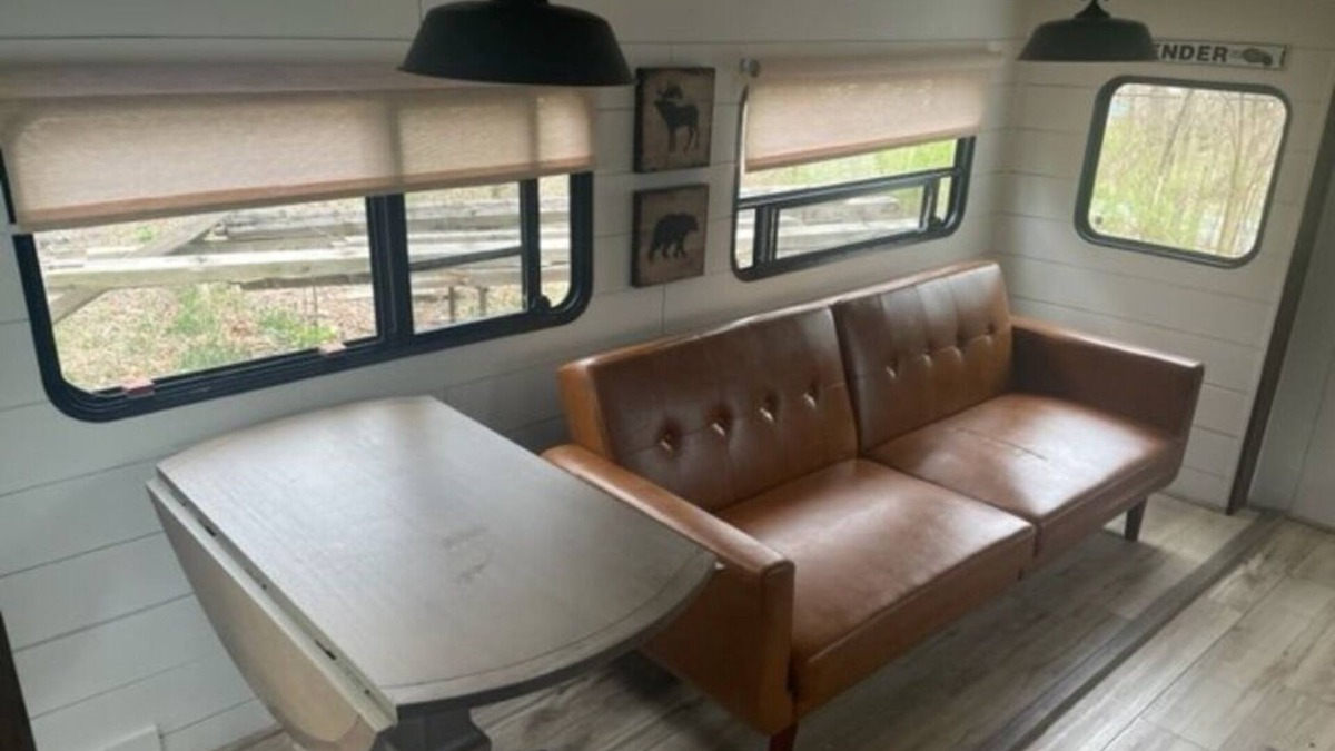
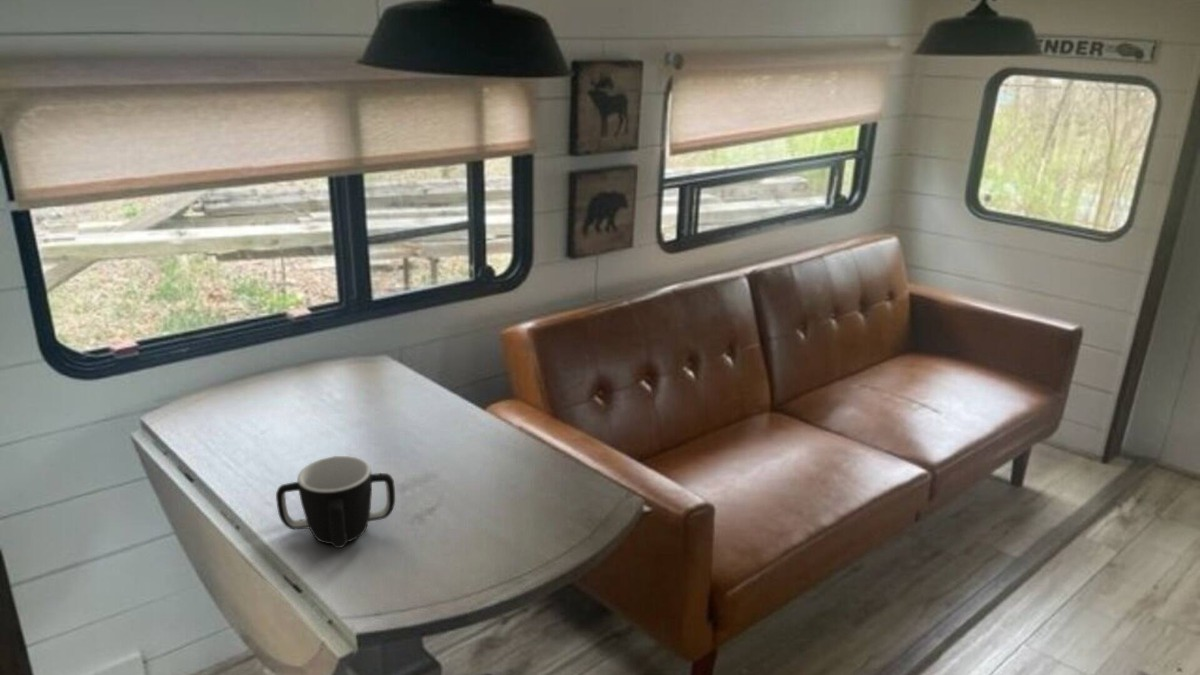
+ mug [275,455,396,549]
